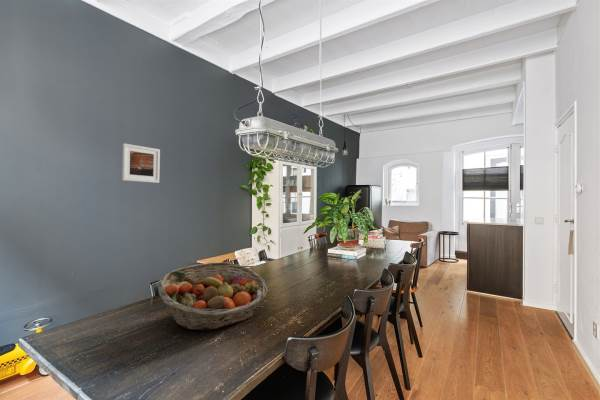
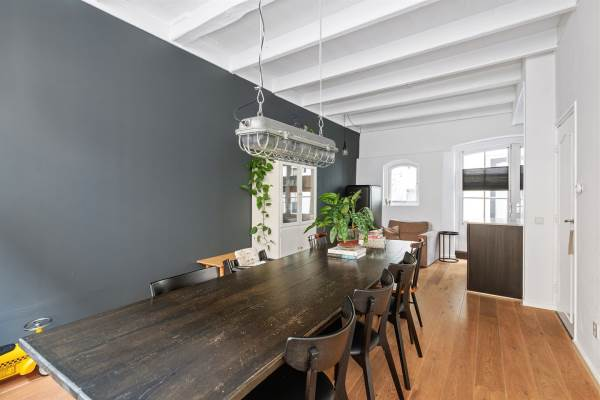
- fruit basket [157,261,269,331]
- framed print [121,142,161,184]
